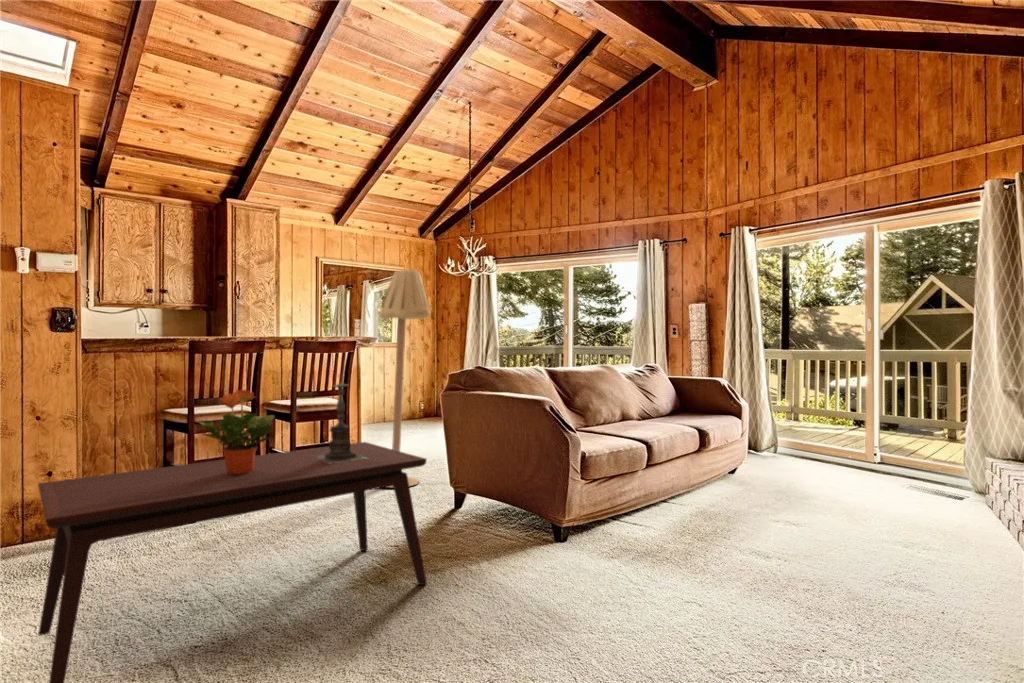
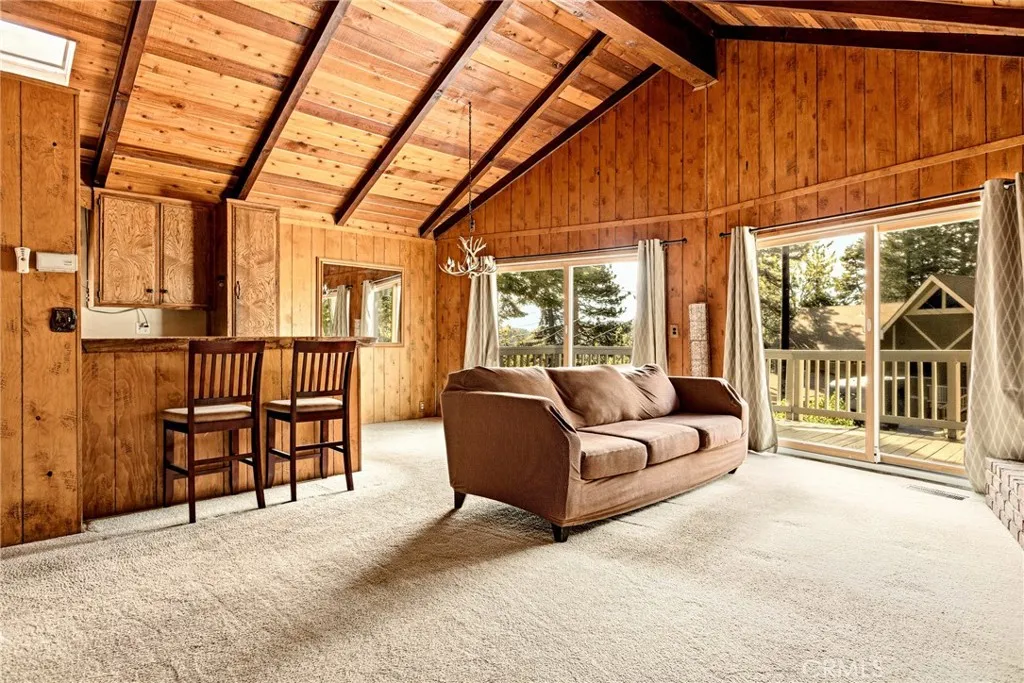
- potted plant [197,388,275,474]
- coffee table [37,441,428,683]
- floor lamp [377,268,432,489]
- candle holder [315,371,369,464]
